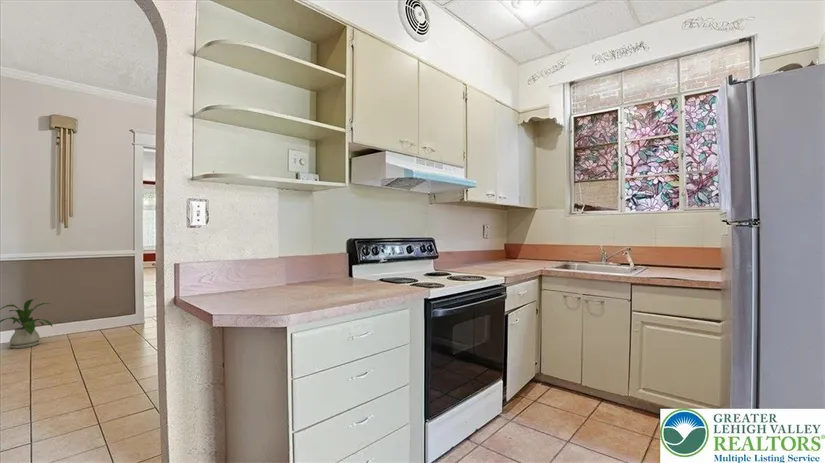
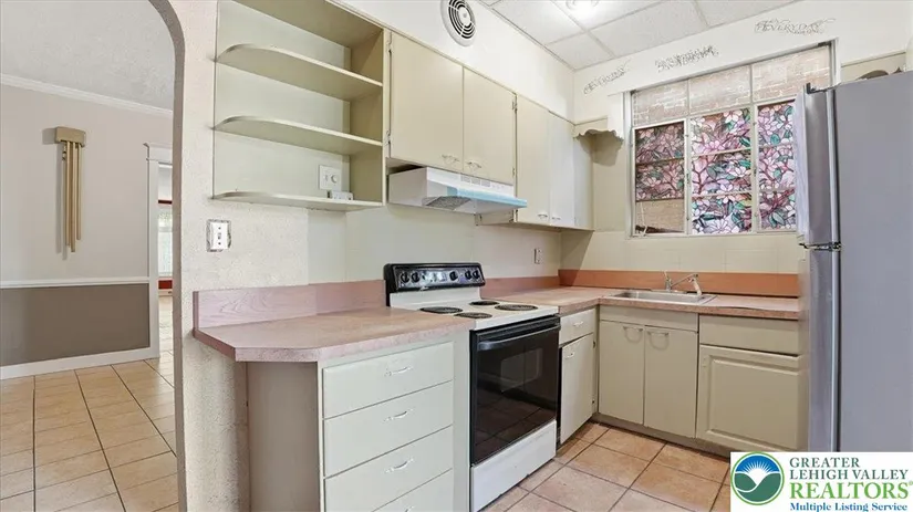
- house plant [0,297,54,350]
